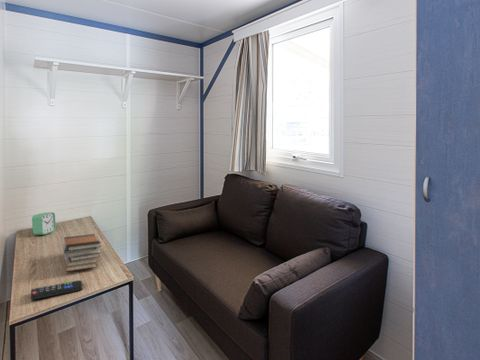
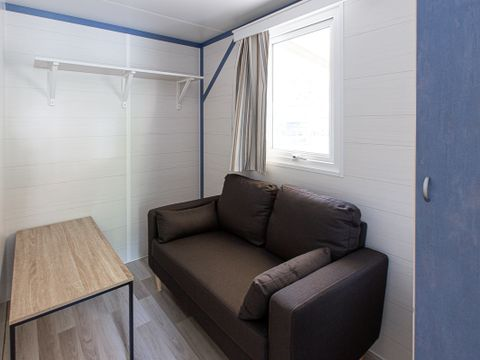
- remote control [30,279,83,301]
- book stack [61,233,102,272]
- alarm clock [31,211,57,236]
